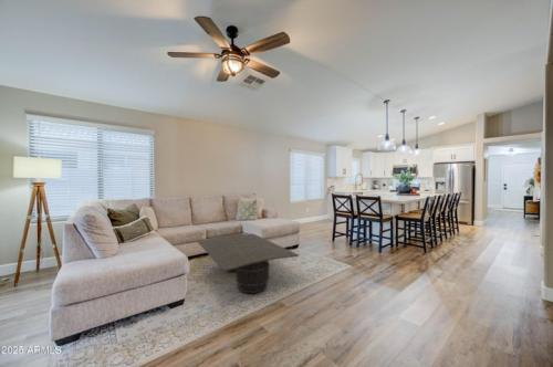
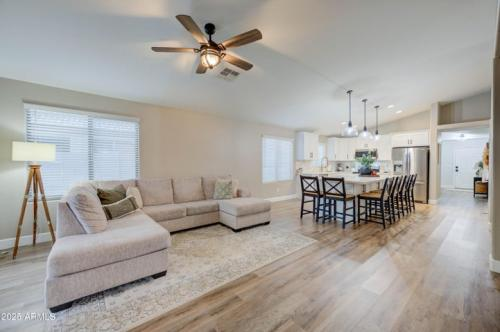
- coffee table [196,232,300,294]
